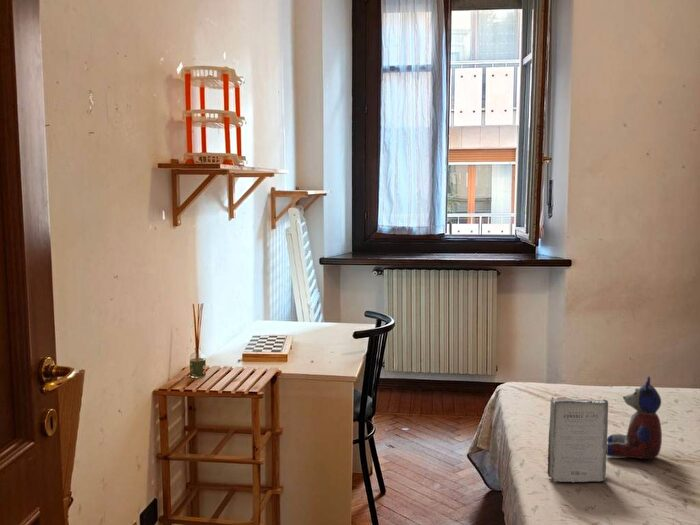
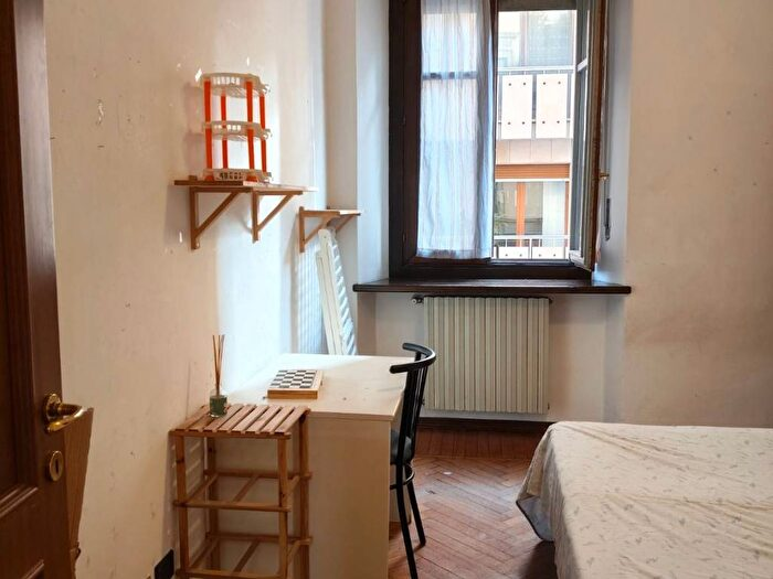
- book [547,396,609,483]
- stuffed bear [606,375,663,460]
